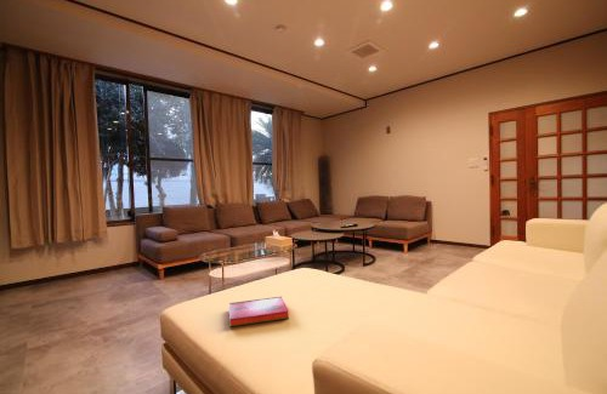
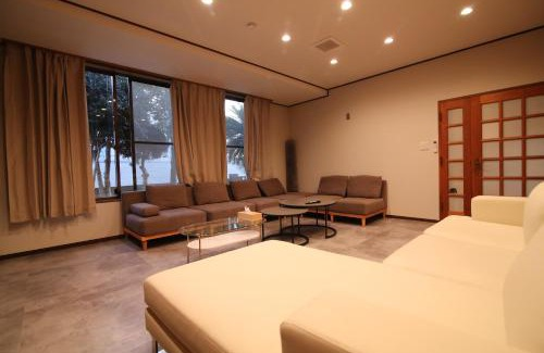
- hardback book [228,296,290,327]
